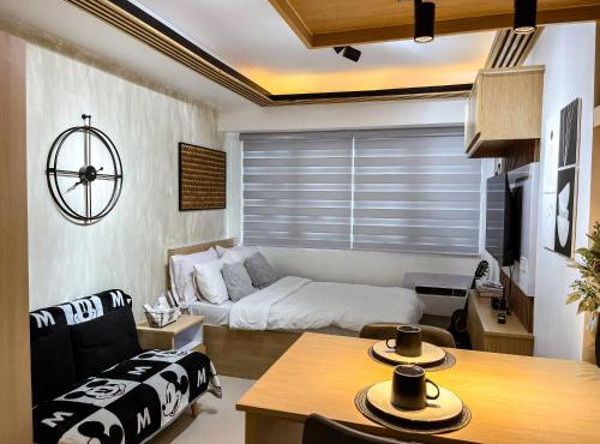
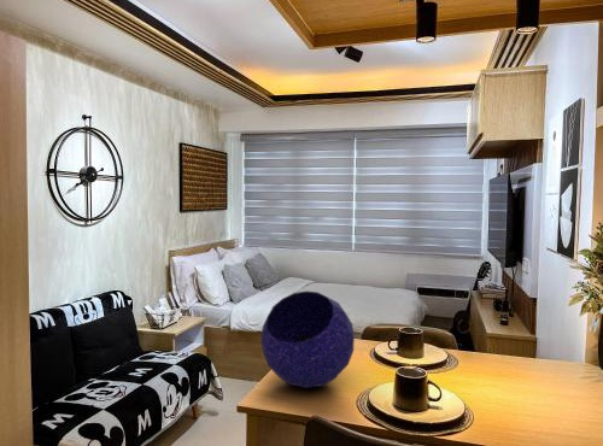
+ decorative orb [260,291,356,389]
